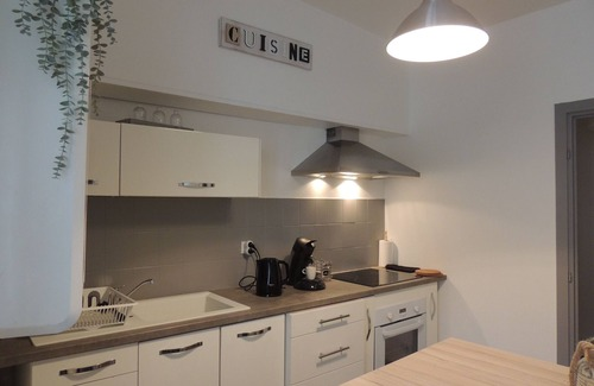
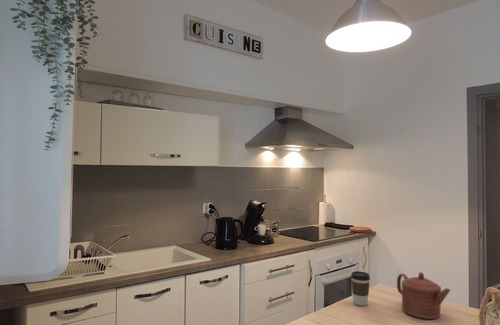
+ teapot [396,271,451,320]
+ coffee cup [350,270,371,307]
